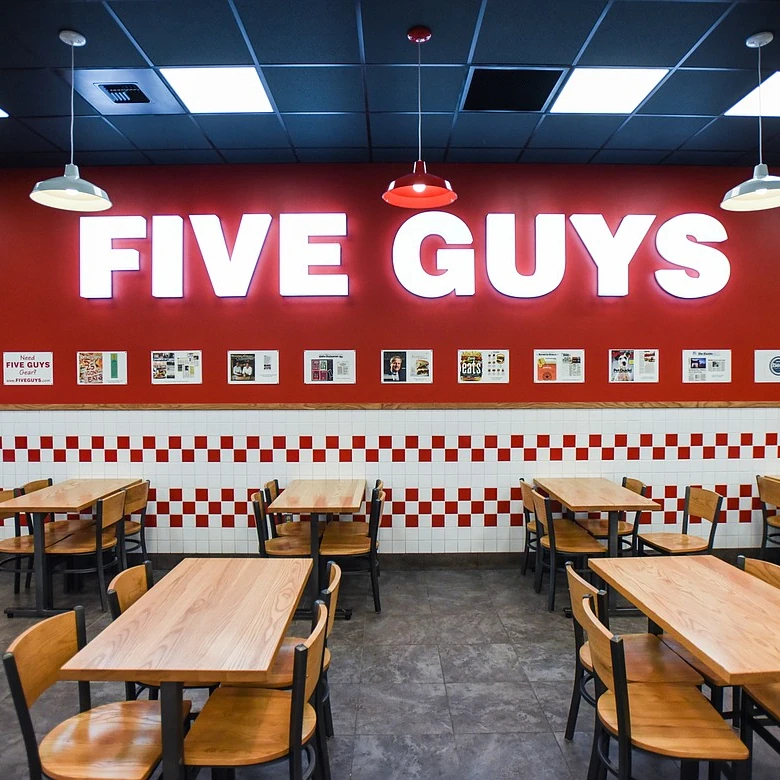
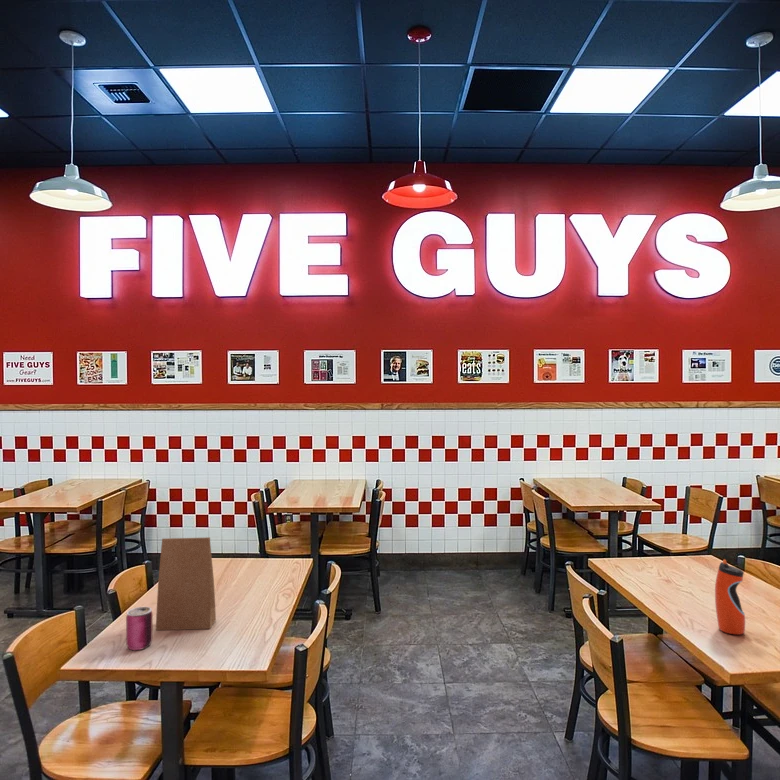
+ paper bag [155,536,217,631]
+ can [125,606,153,651]
+ water bottle [714,558,746,636]
